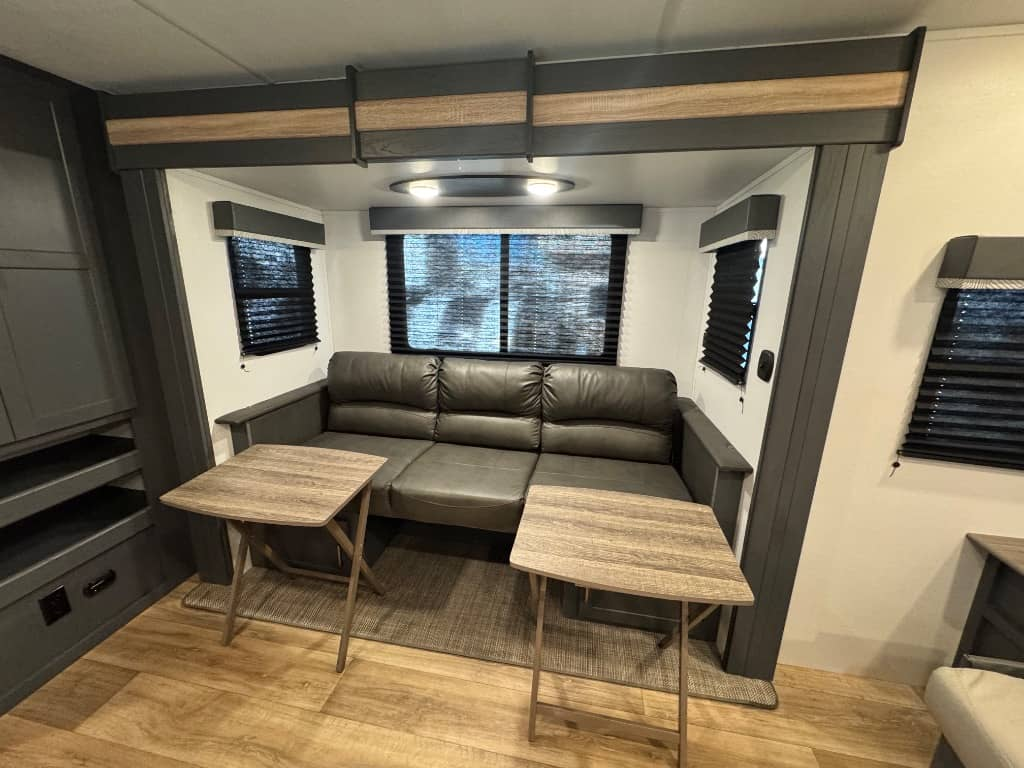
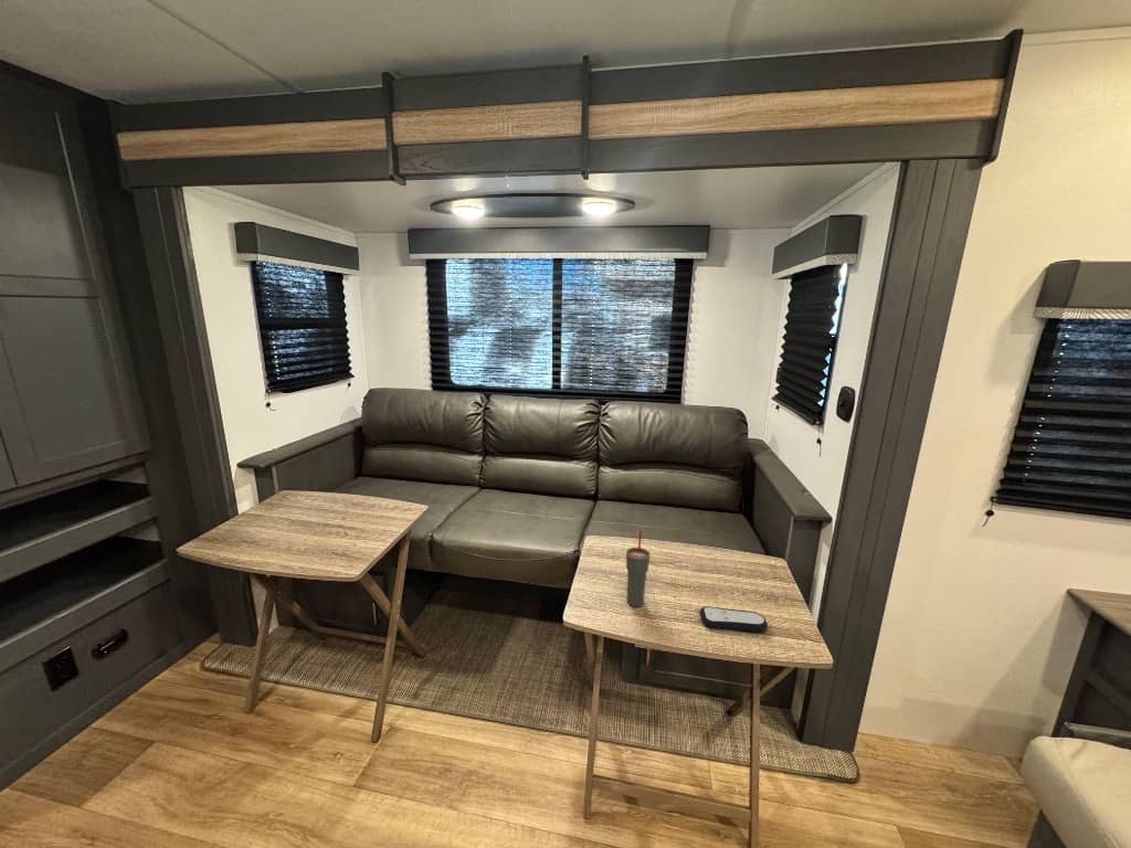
+ remote control [699,605,769,633]
+ cup [625,529,652,607]
